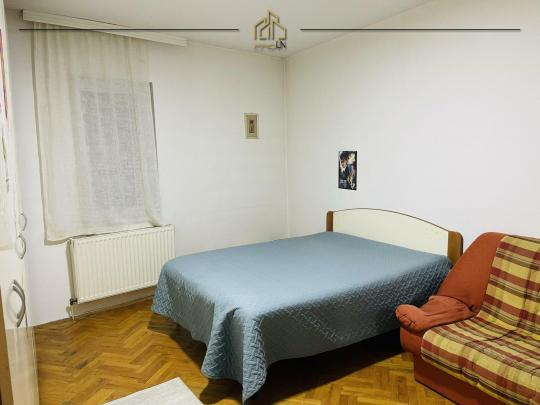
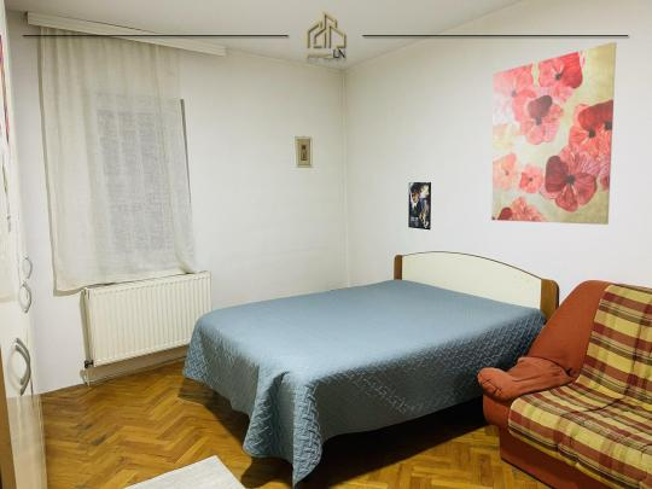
+ wall art [490,41,617,226]
